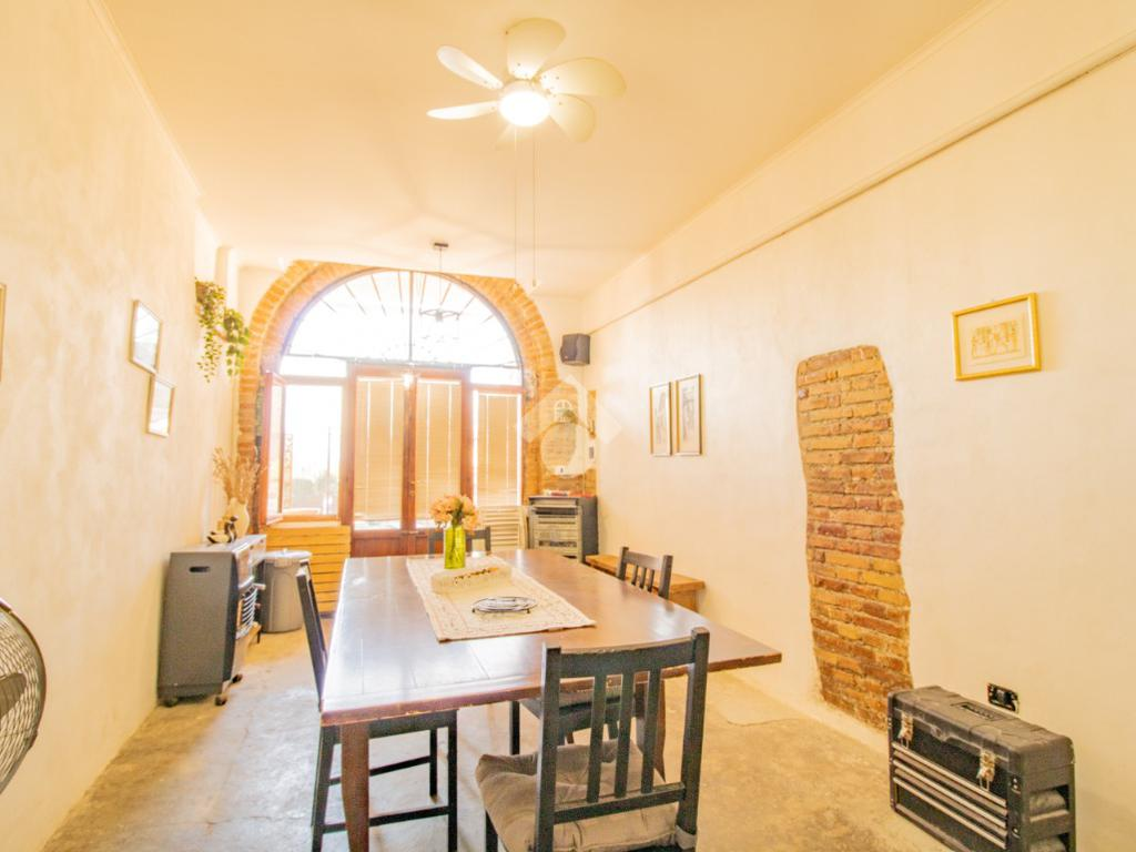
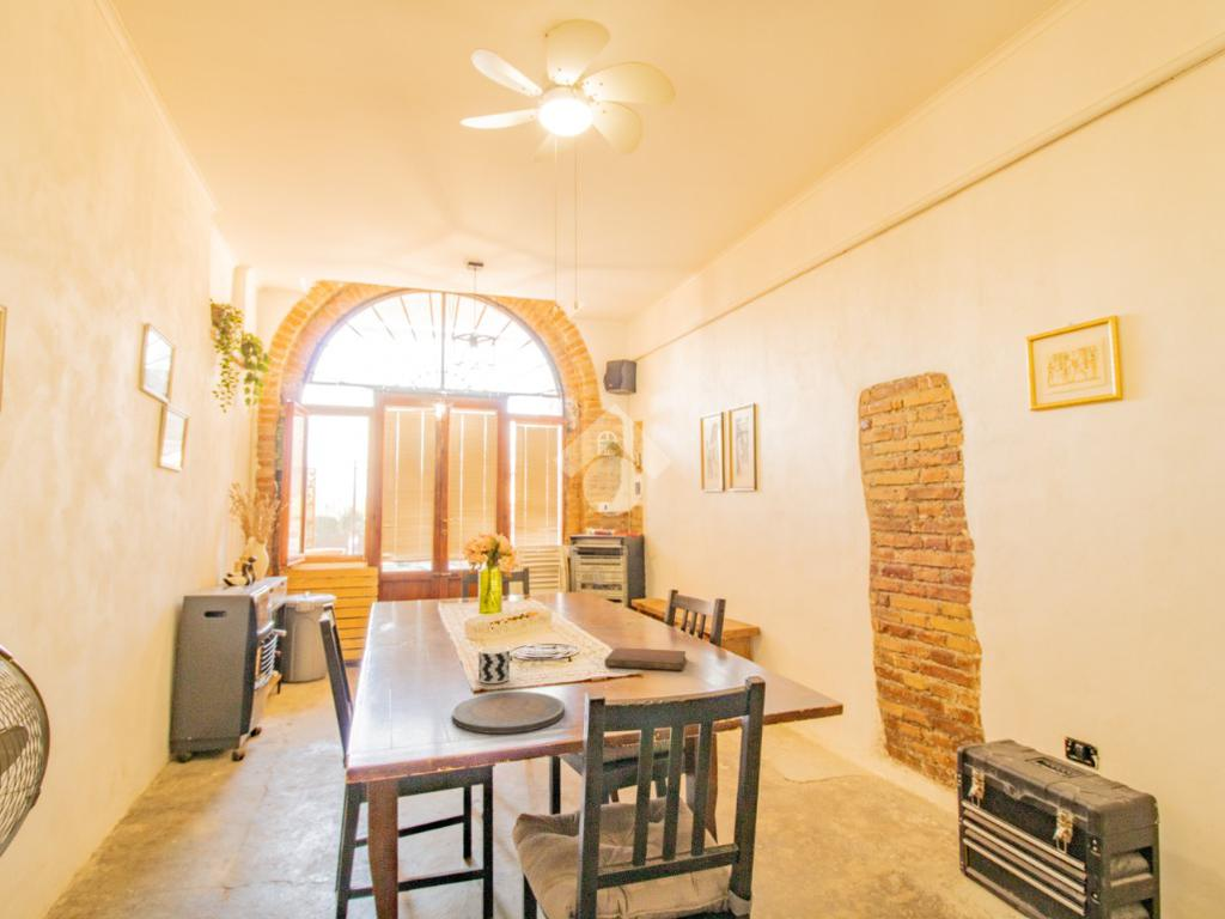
+ cup [477,645,512,684]
+ notebook [604,647,687,671]
+ plate [451,690,566,735]
